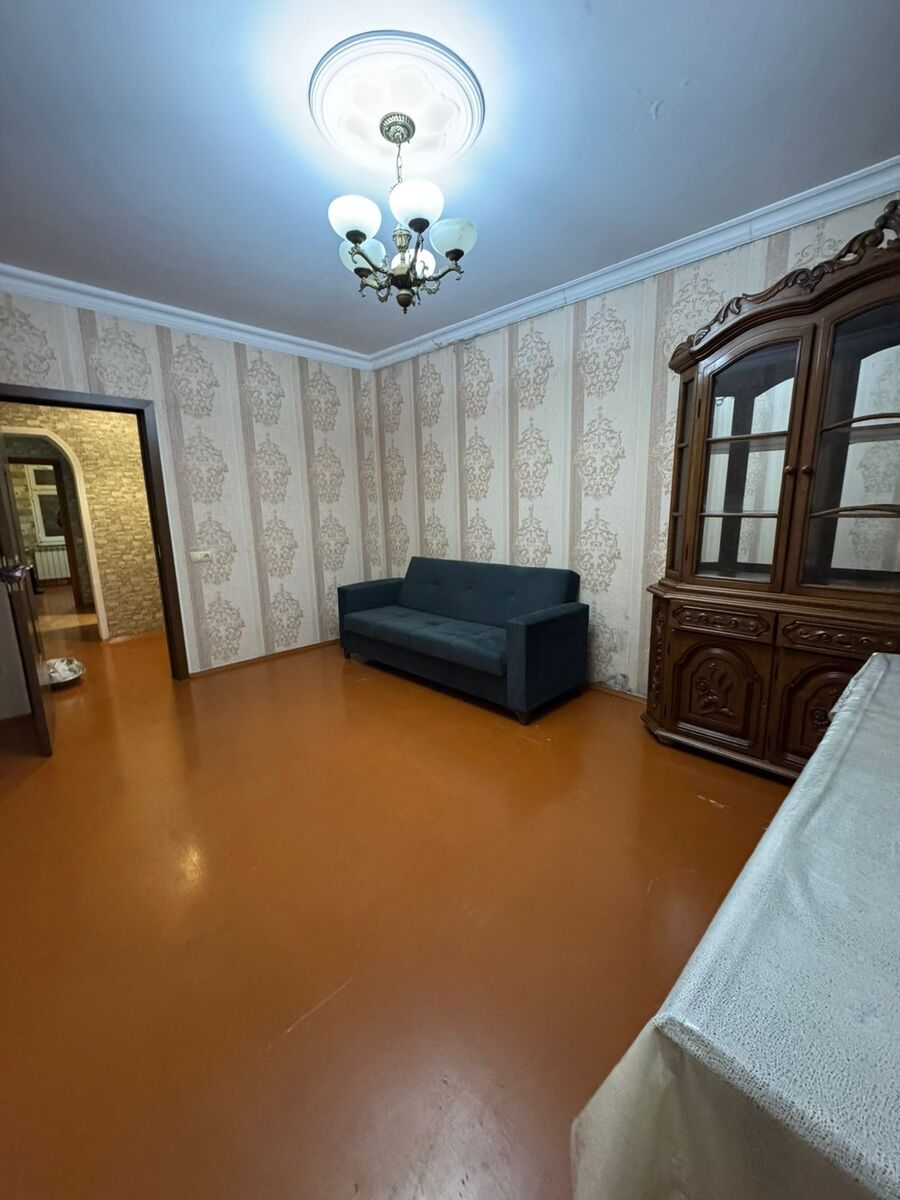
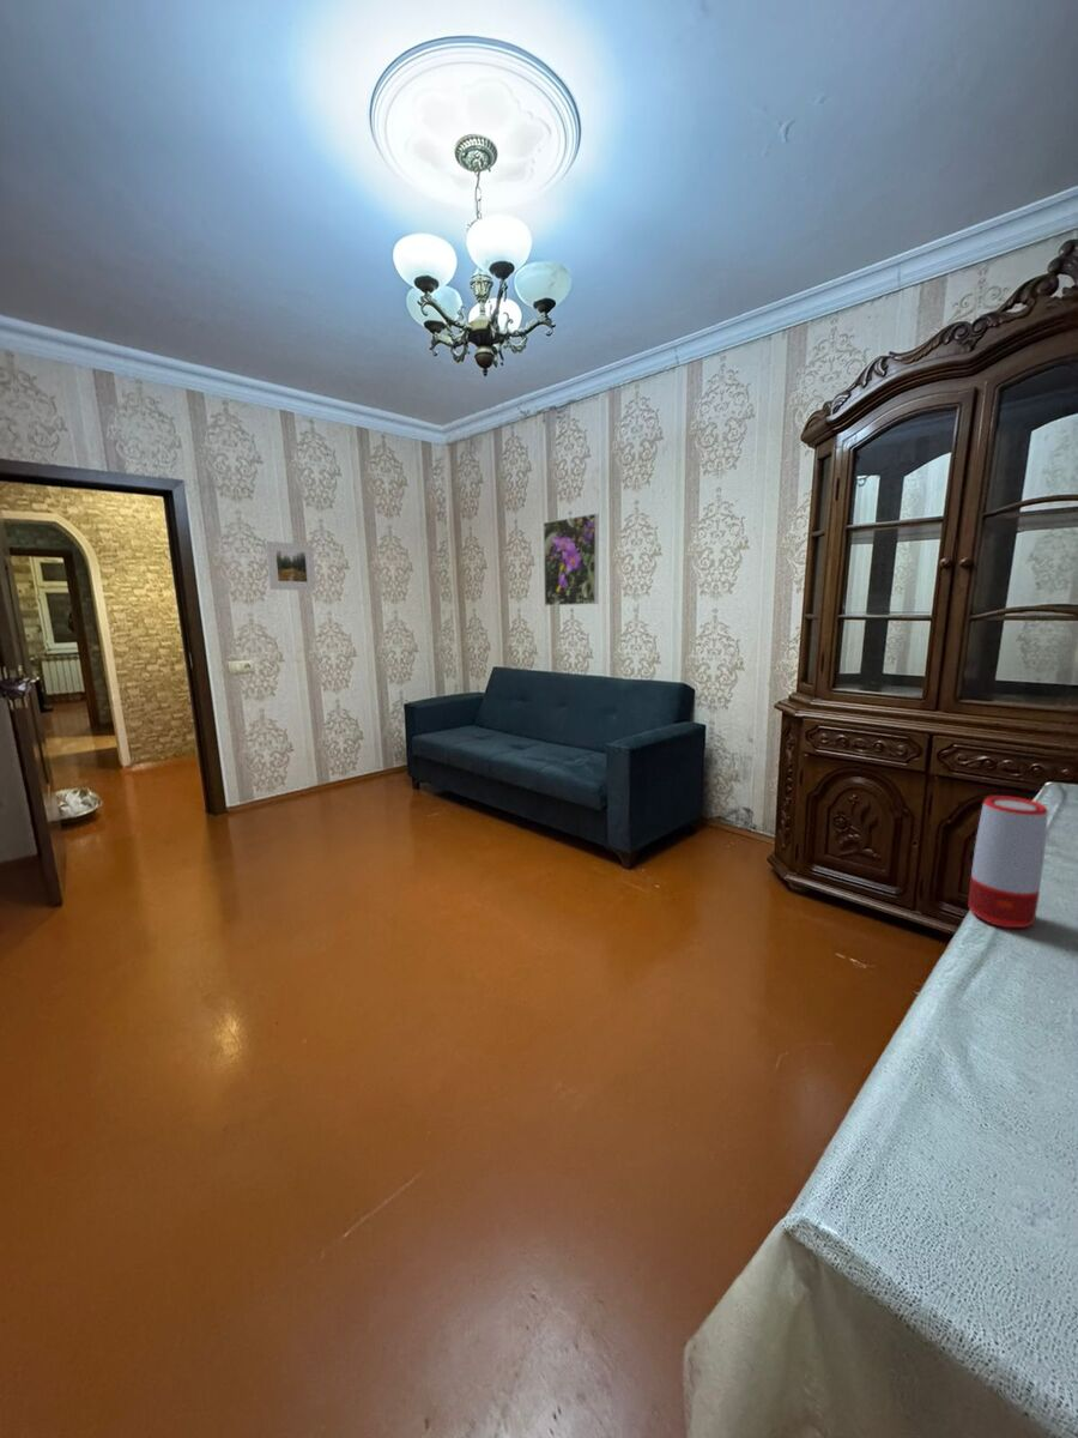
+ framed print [543,513,600,606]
+ speaker [967,794,1049,929]
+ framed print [265,540,317,592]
